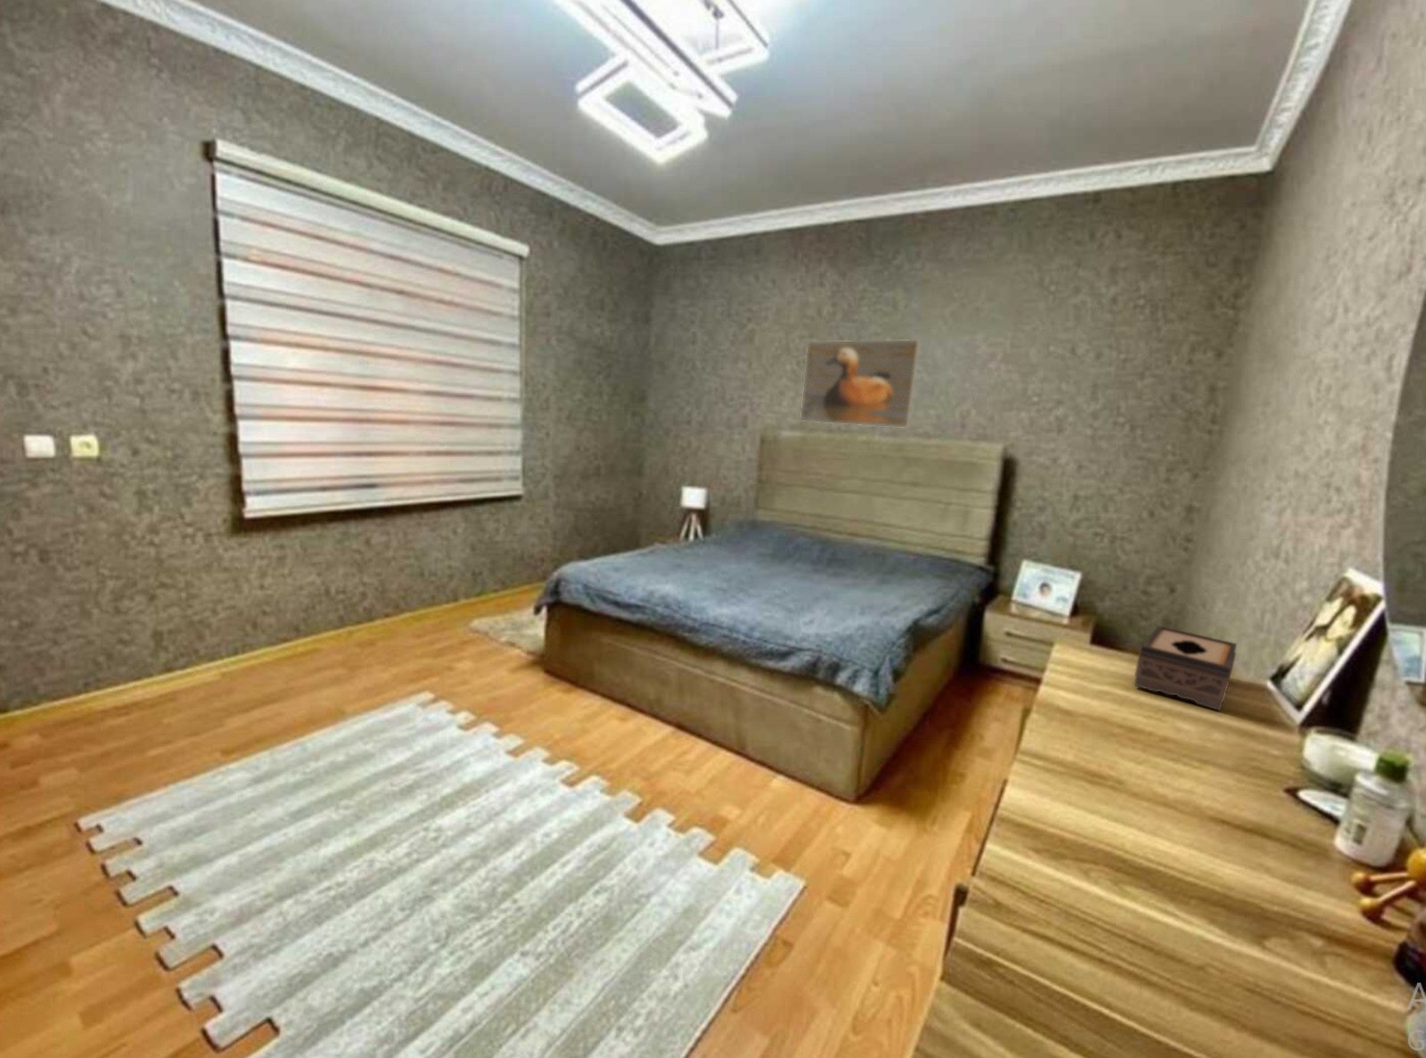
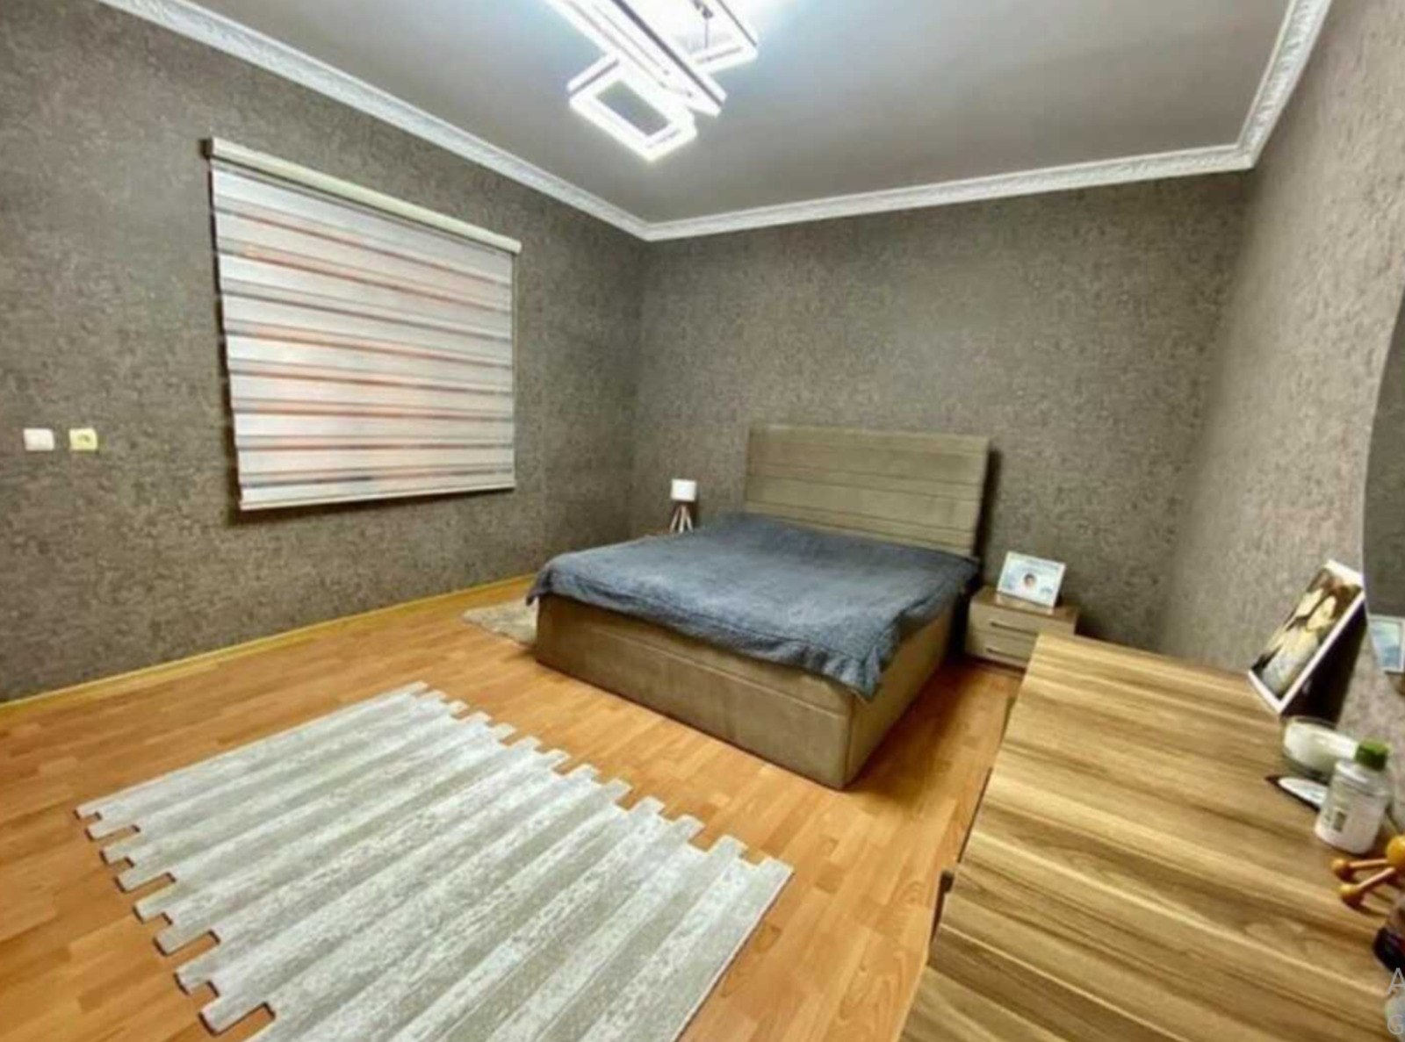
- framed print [799,339,920,429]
- tissue box [1133,625,1238,711]
